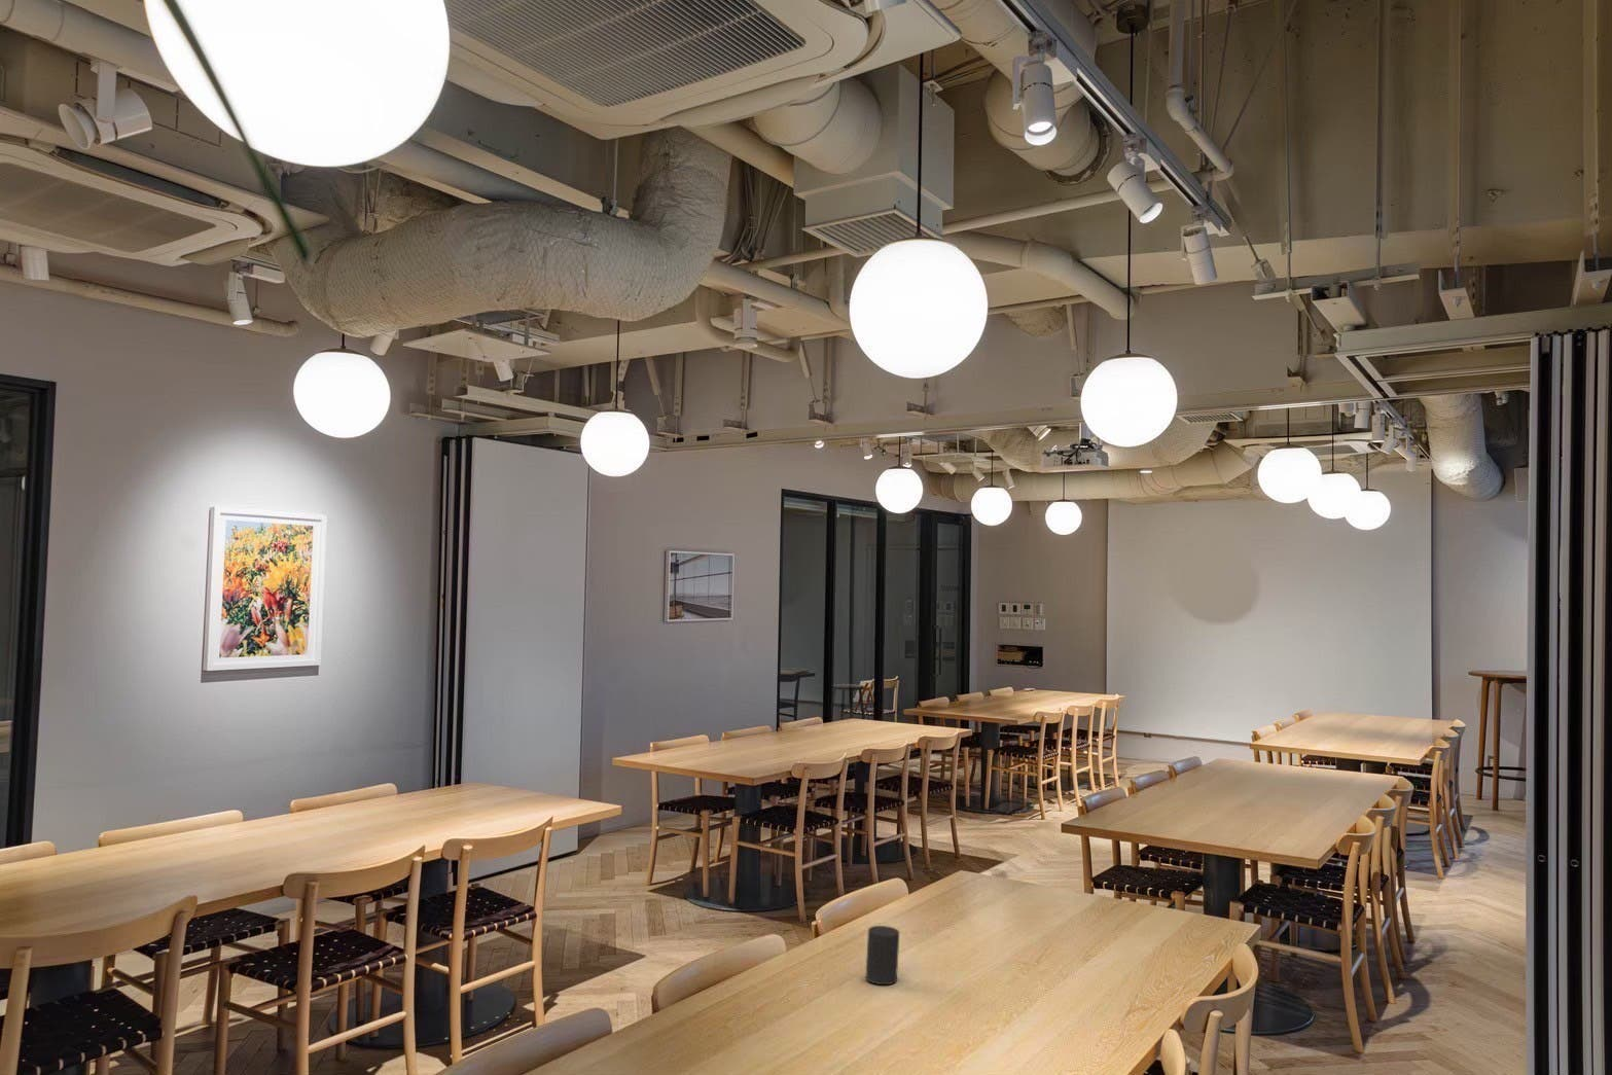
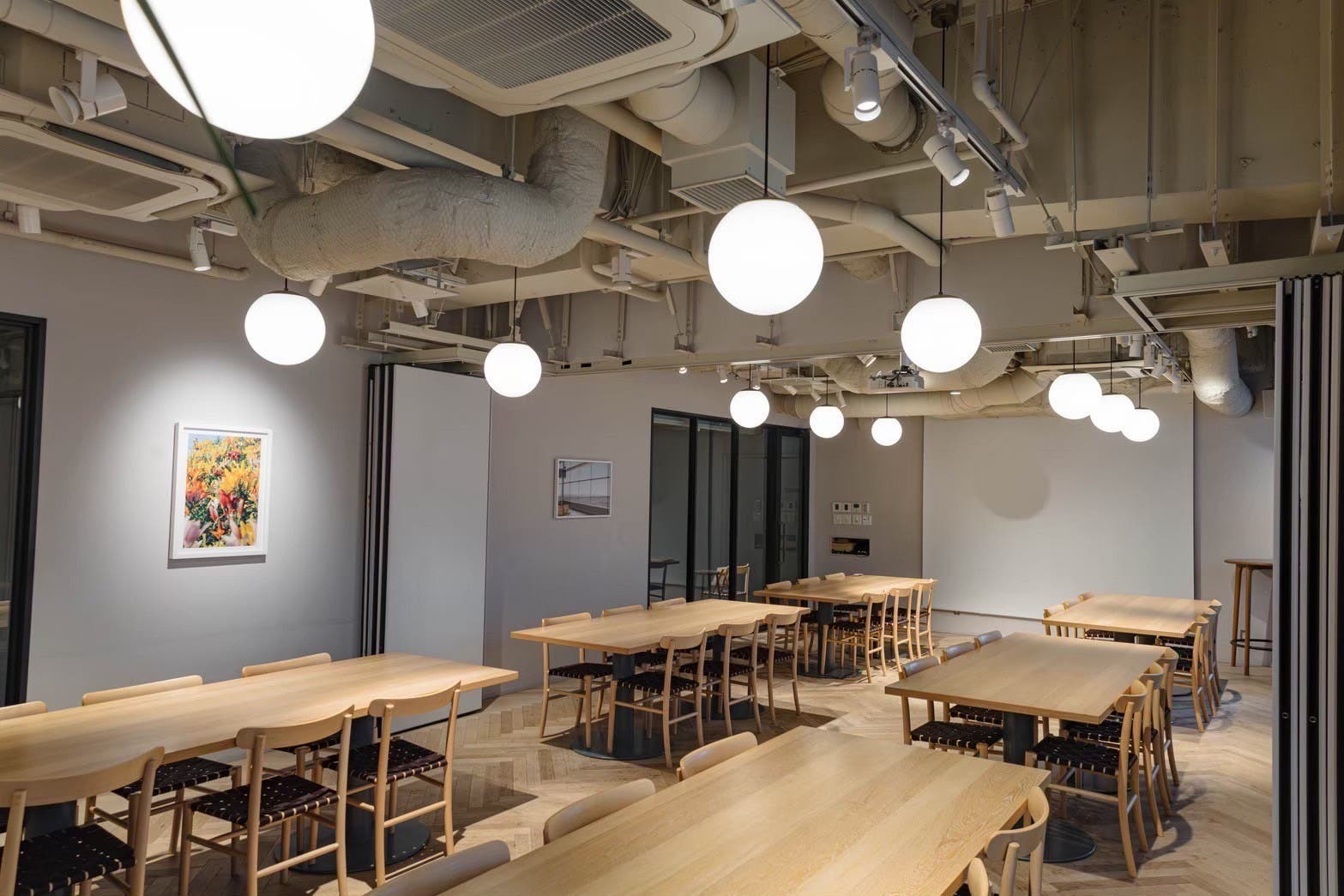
- cup [865,925,900,985]
